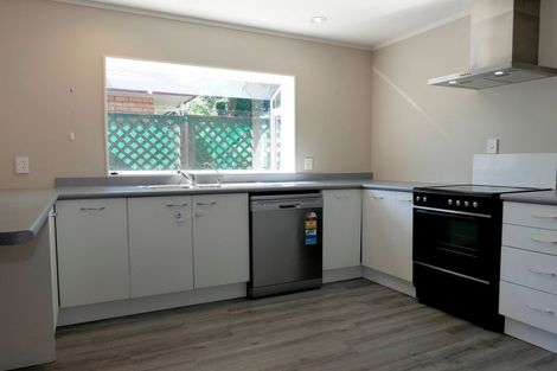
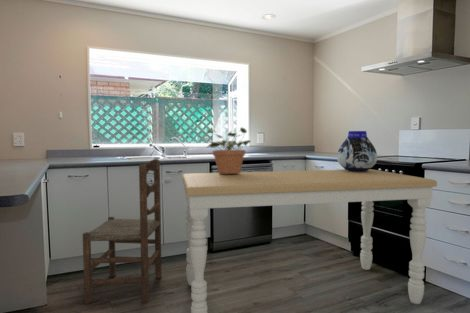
+ dining chair [82,158,163,305]
+ potted plant [200,126,252,174]
+ vase [336,130,378,172]
+ dining table [181,168,438,313]
